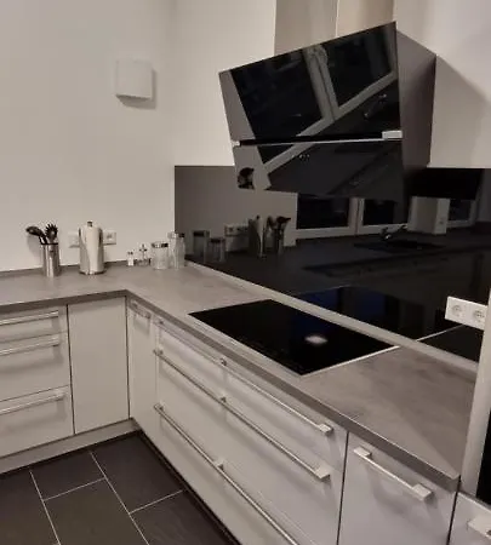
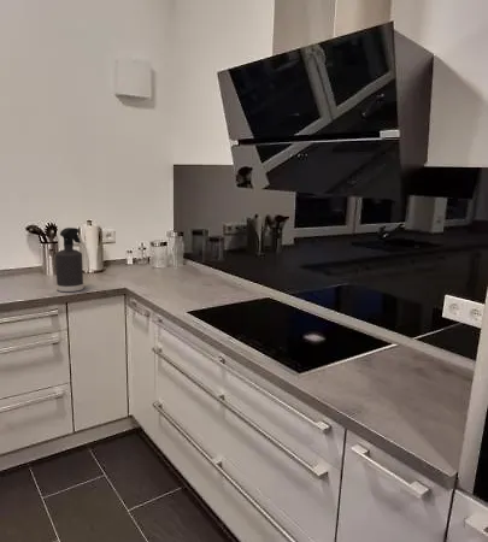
+ spray bottle [54,226,86,293]
